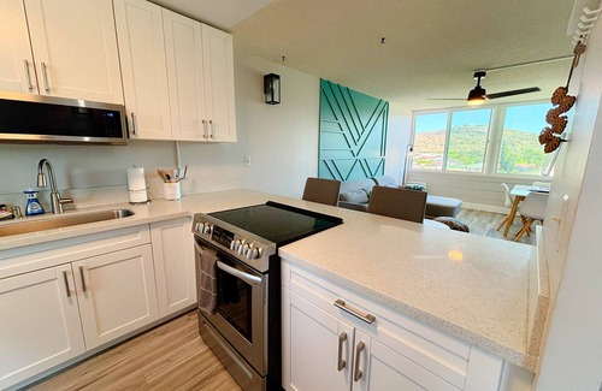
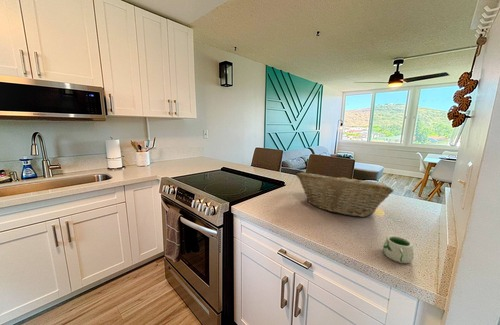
+ fruit basket [295,172,394,218]
+ mug [382,235,415,264]
